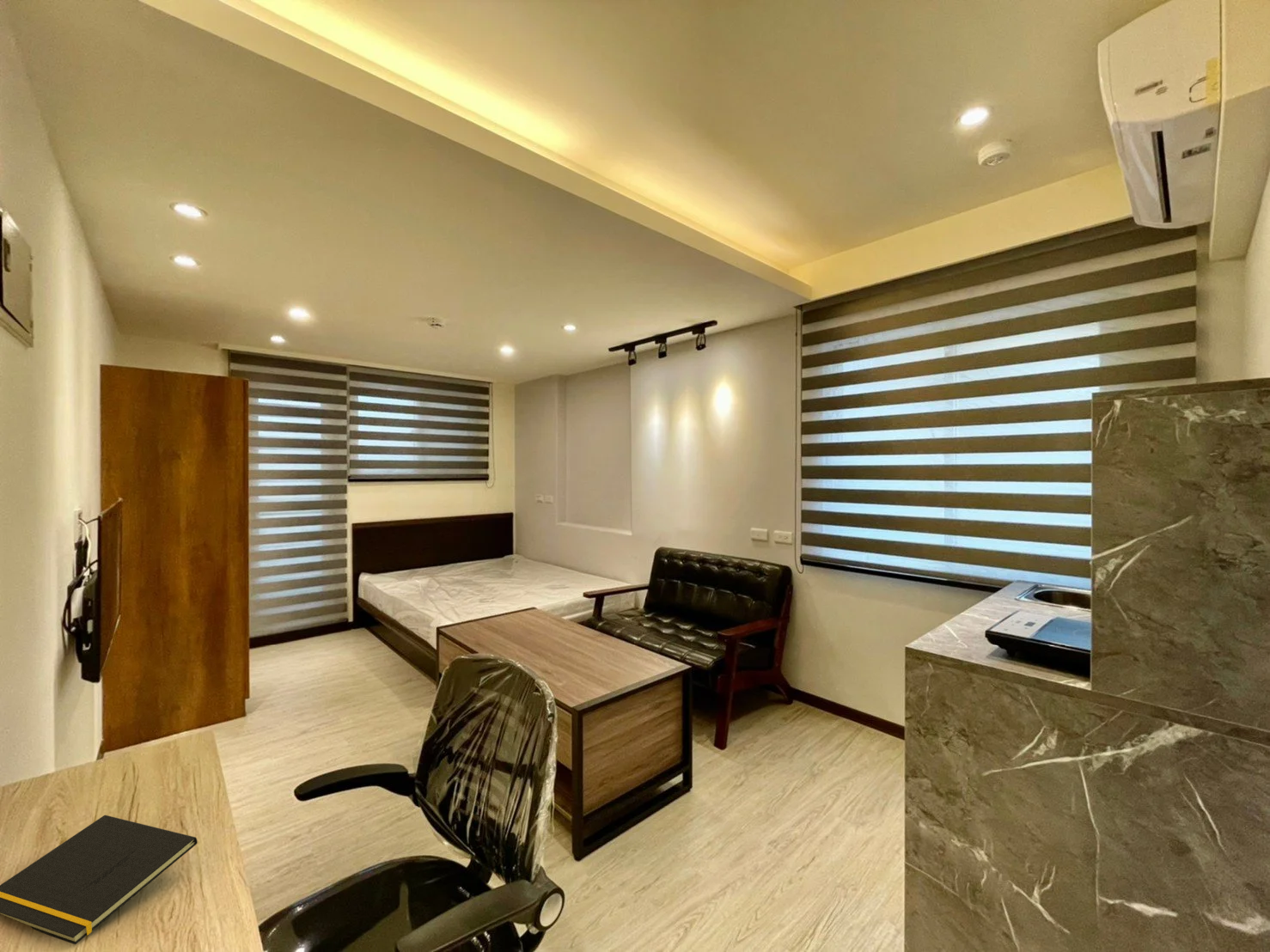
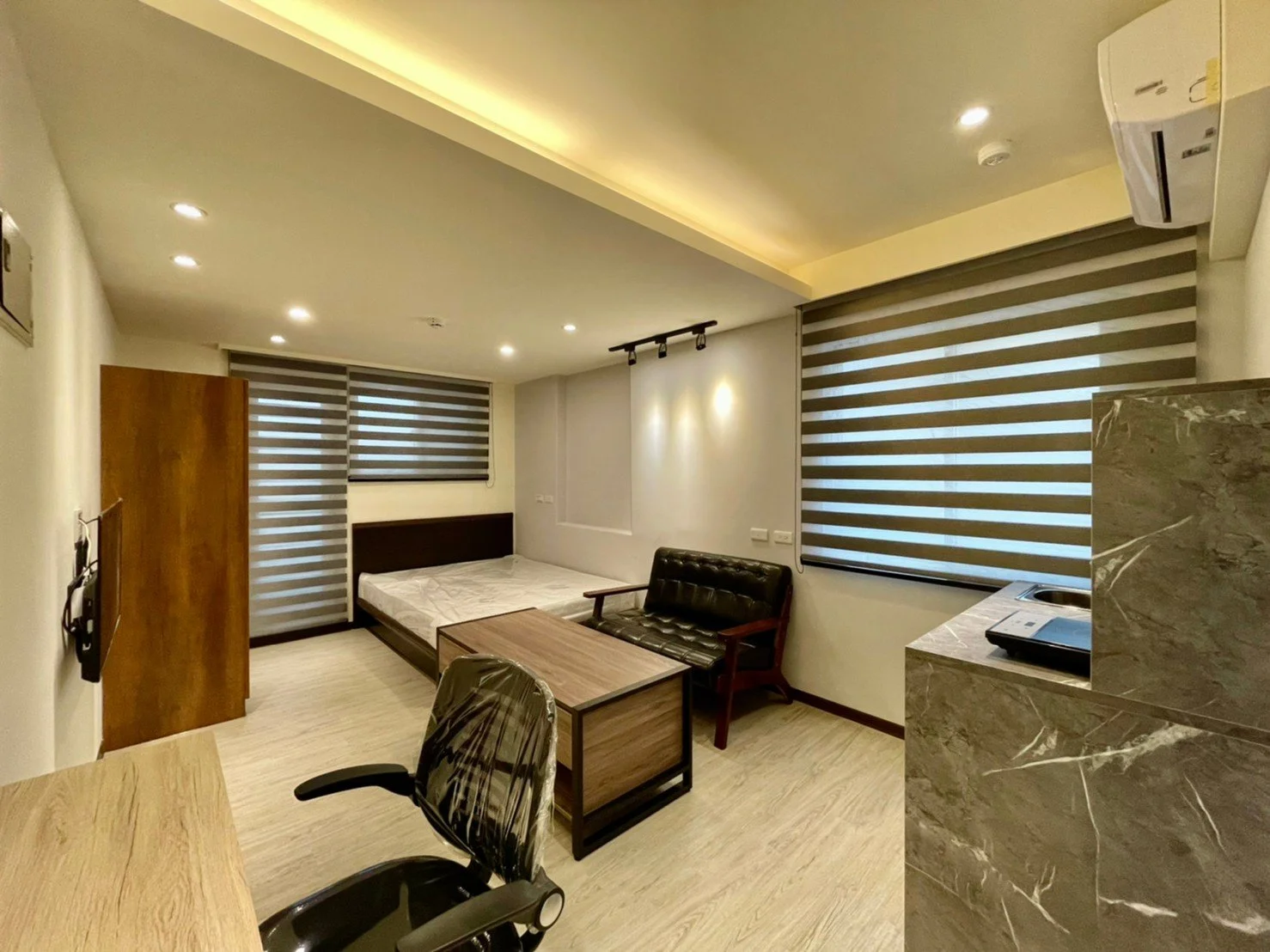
- notepad [0,815,198,945]
